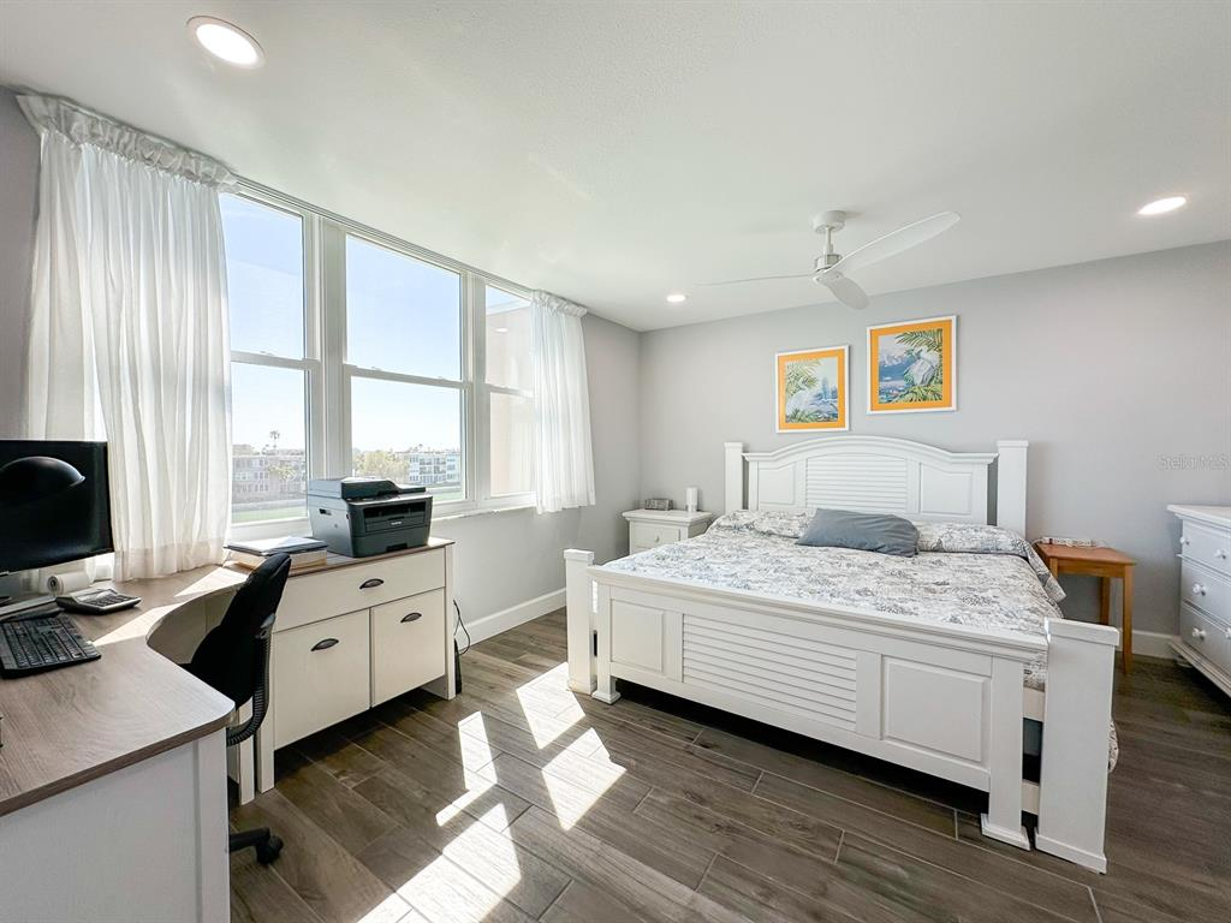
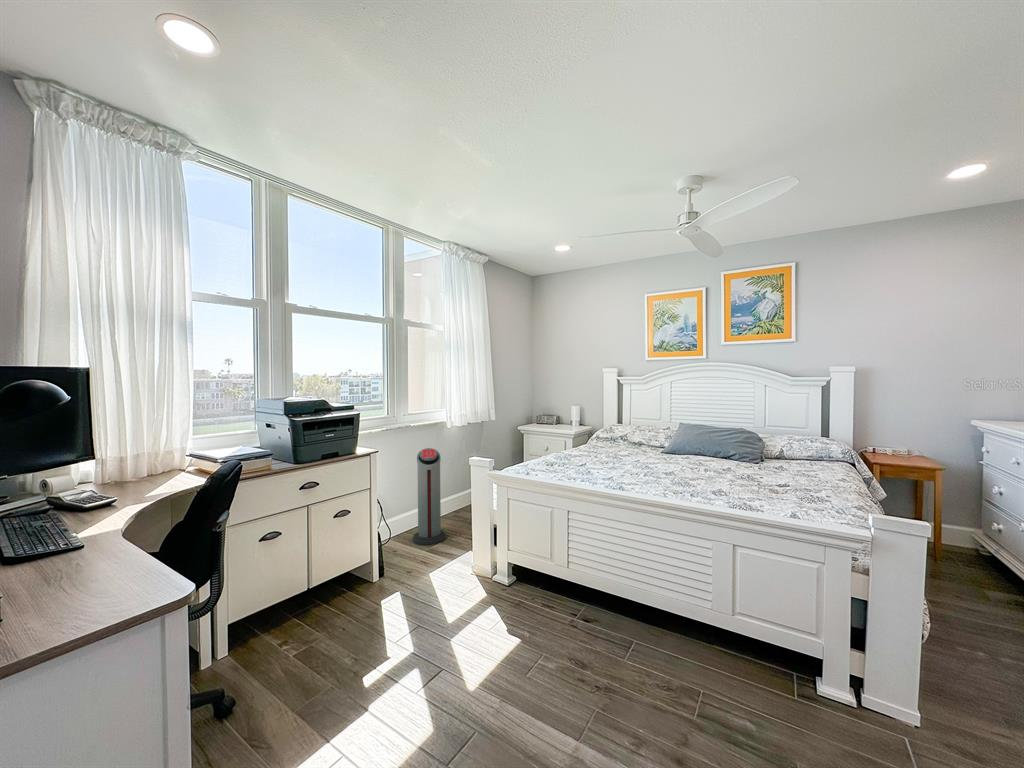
+ air purifier [412,447,447,546]
